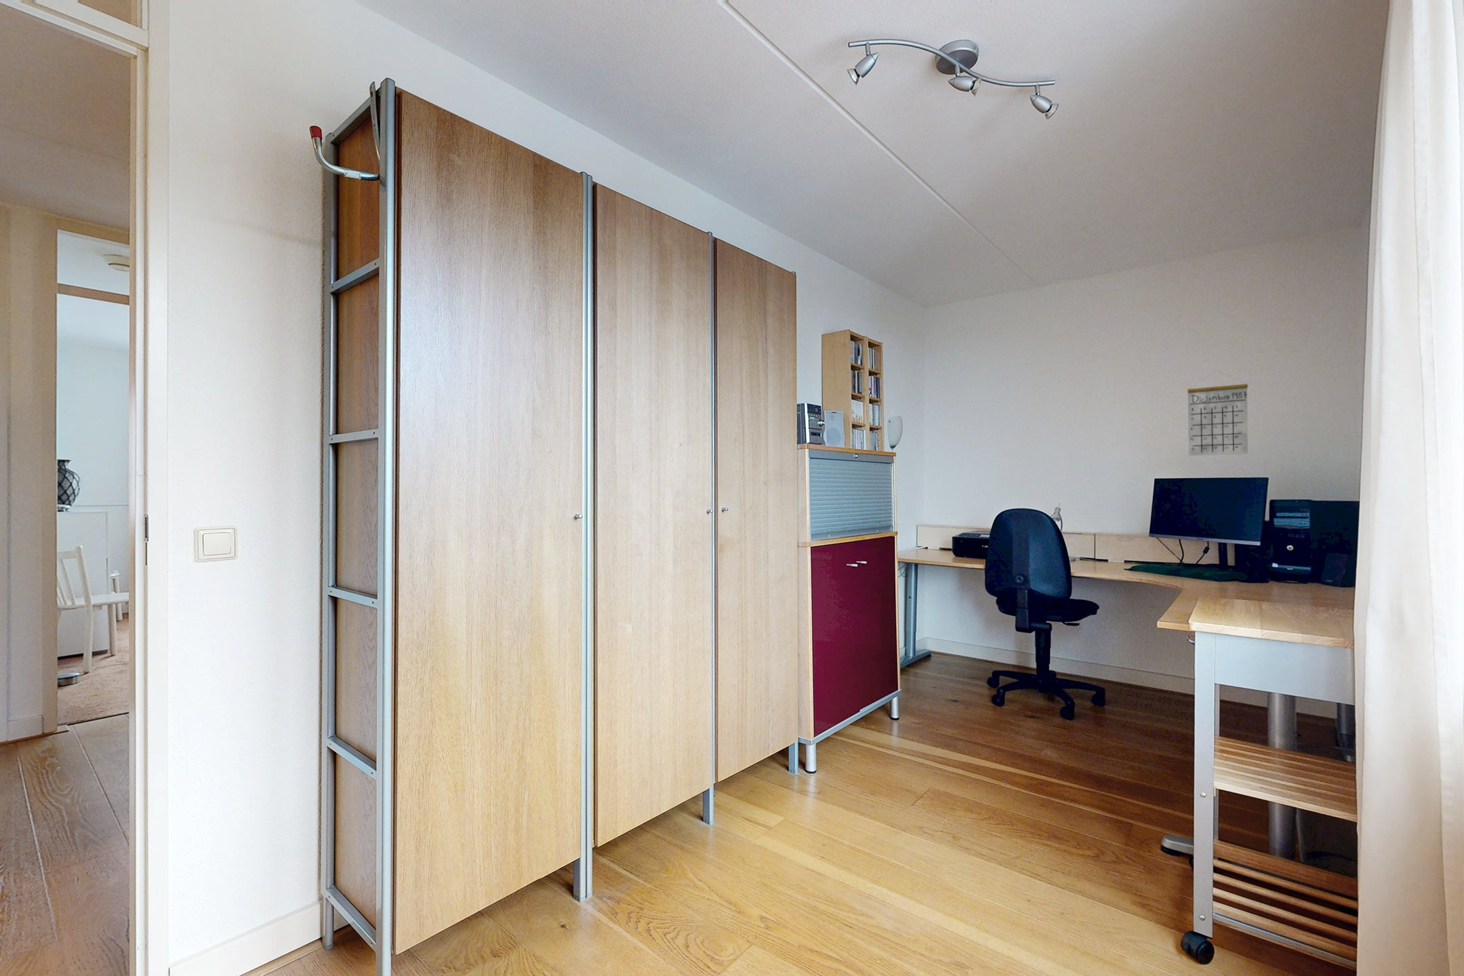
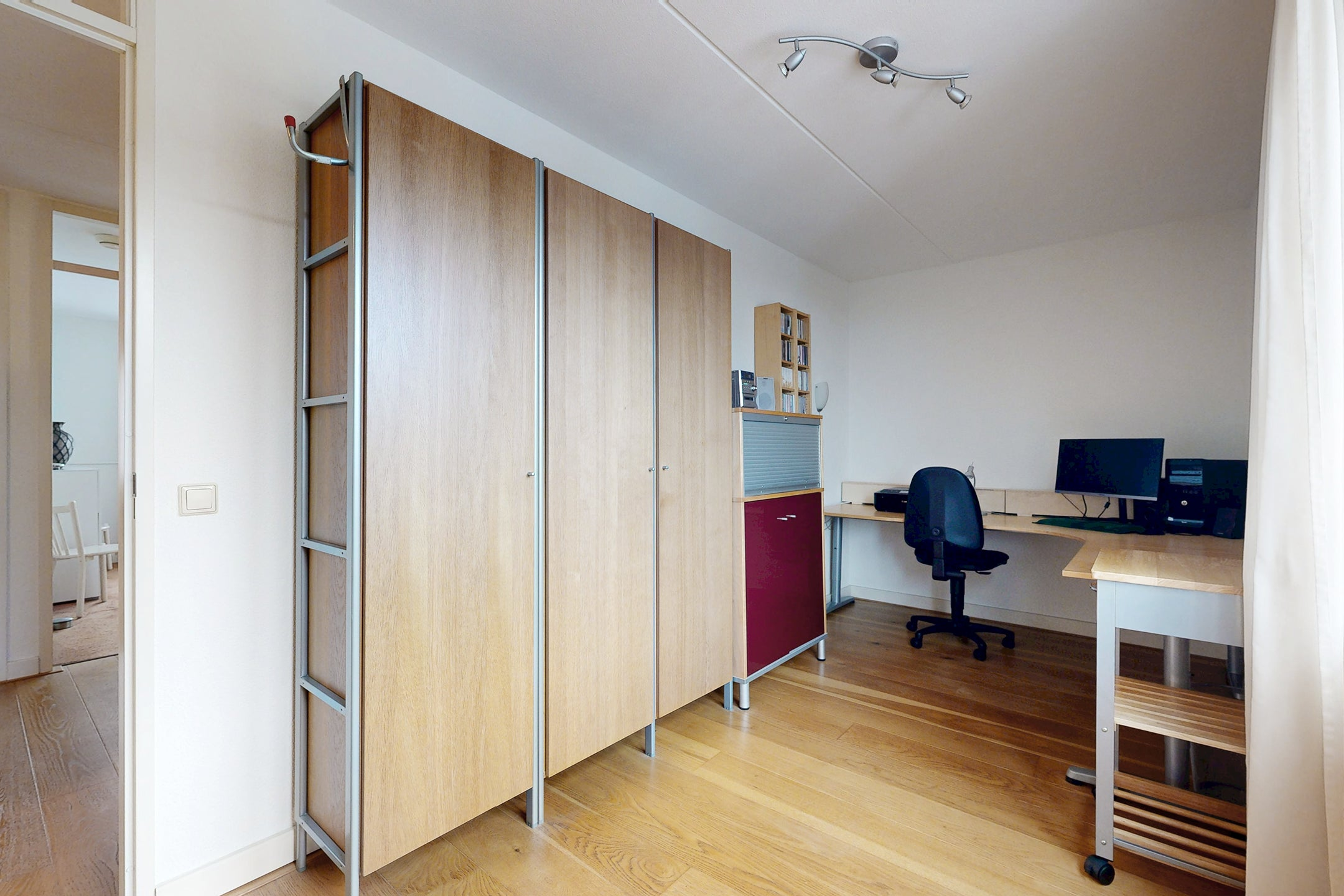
- calendar [1187,370,1248,456]
